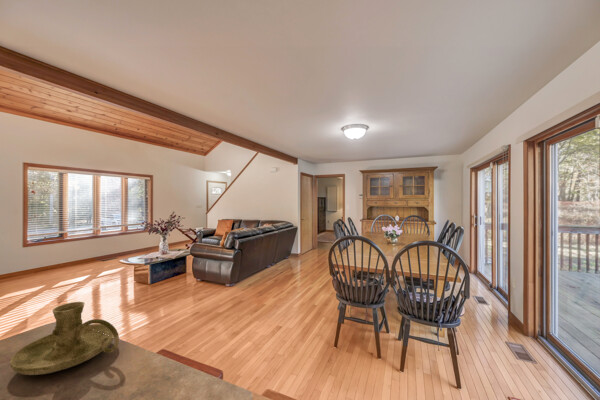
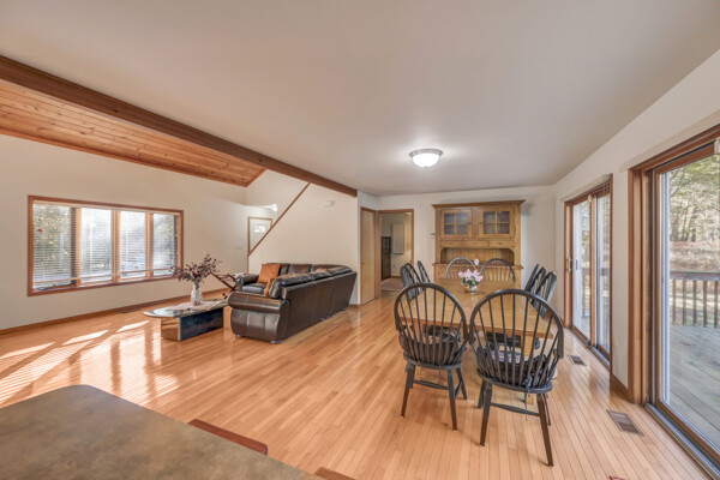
- candle holder [9,301,120,376]
